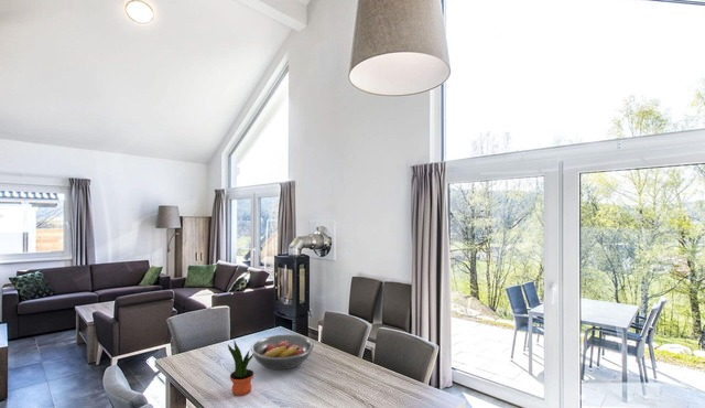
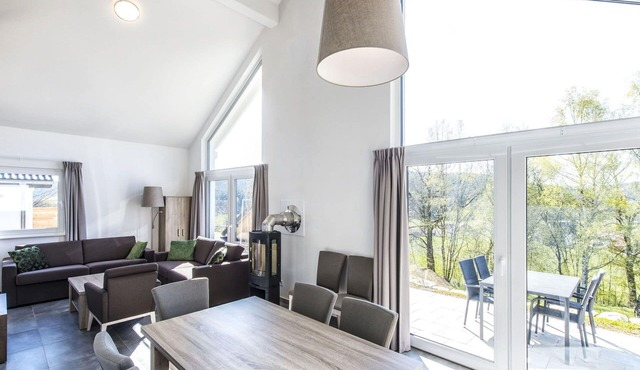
- potted plant [227,339,254,397]
- fruit bowl [250,334,315,371]
